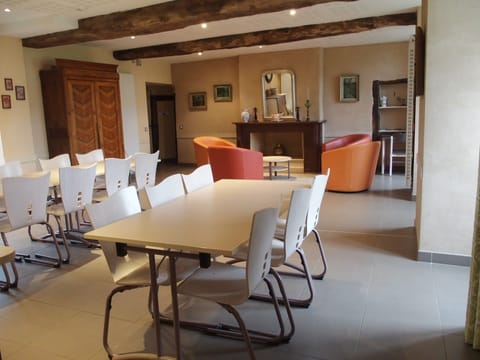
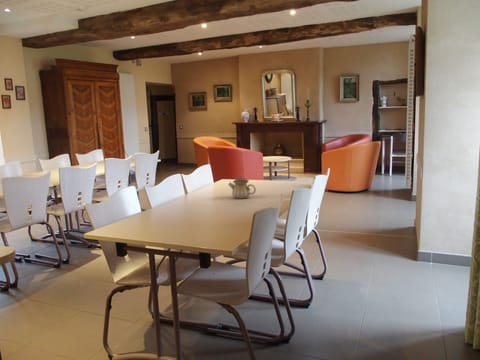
+ teapot [228,174,257,200]
